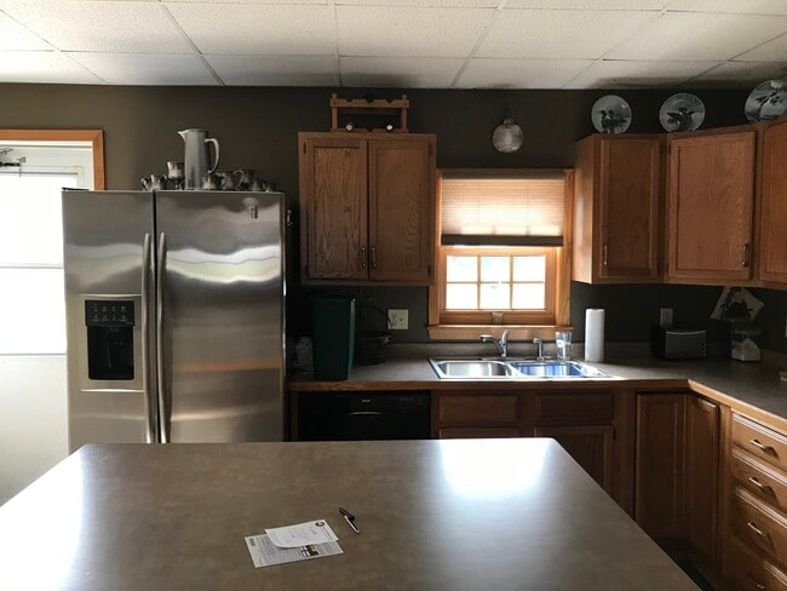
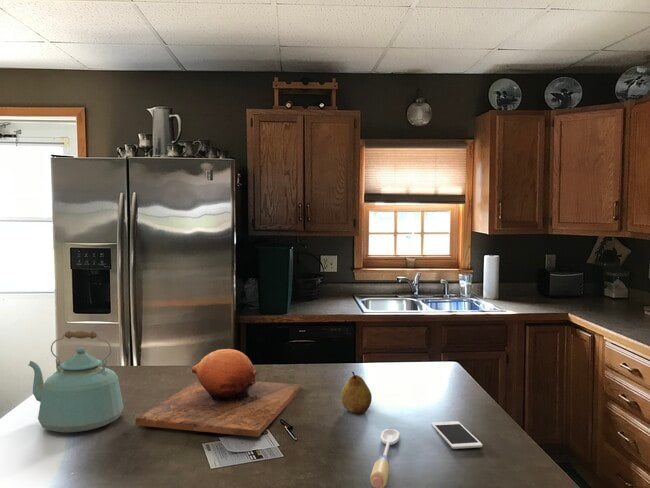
+ spoon [369,428,401,488]
+ chopping board [134,348,302,438]
+ cell phone [430,420,483,450]
+ fruit [340,371,373,414]
+ kettle [28,330,124,433]
